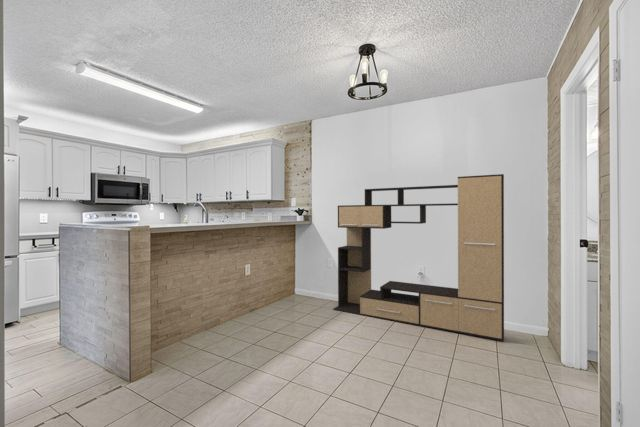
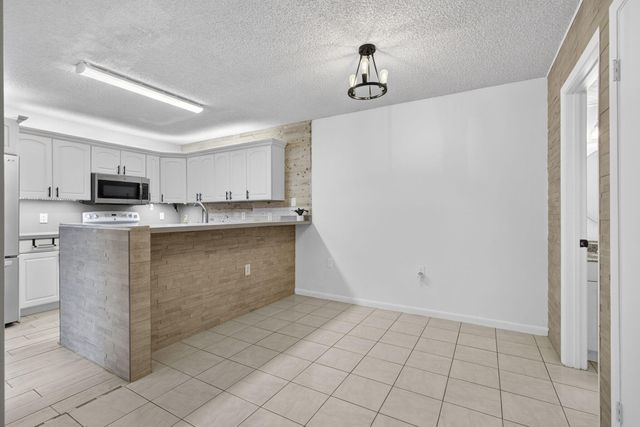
- media console [333,173,505,342]
